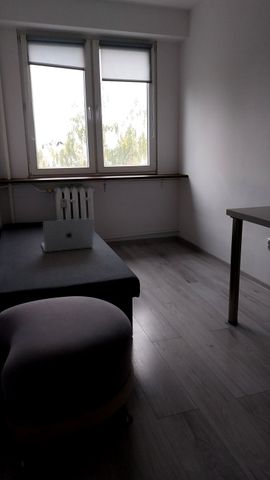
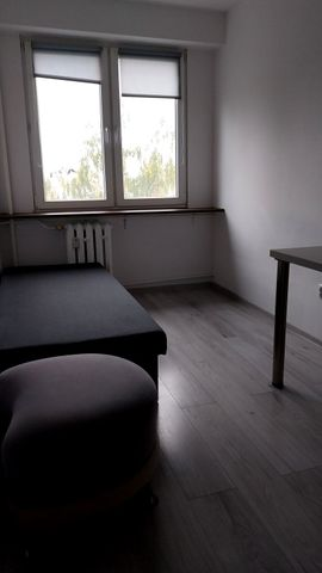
- laptop [41,217,95,253]
